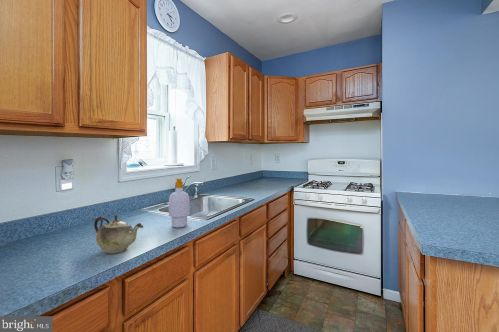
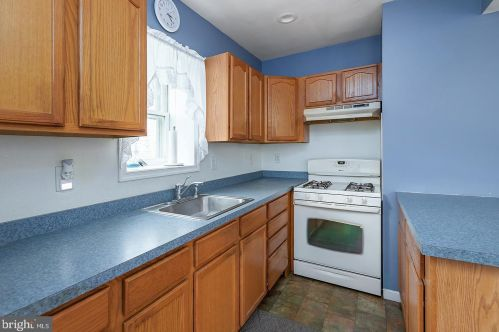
- soap bottle [168,178,191,229]
- teapot [93,214,144,255]
